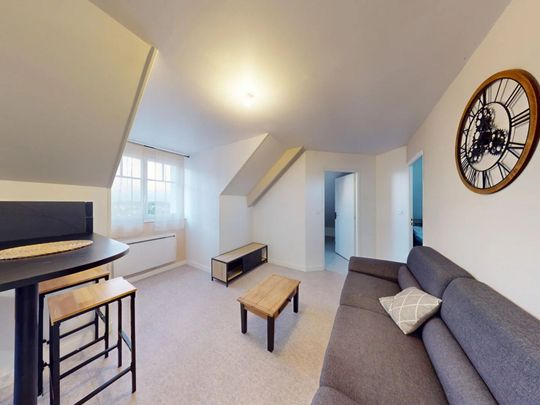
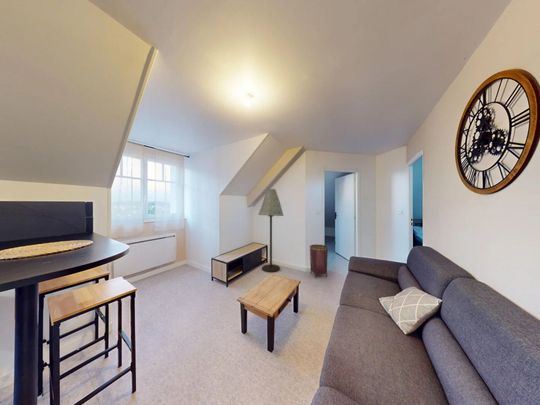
+ woven basket [309,244,329,279]
+ floor lamp [257,188,285,273]
